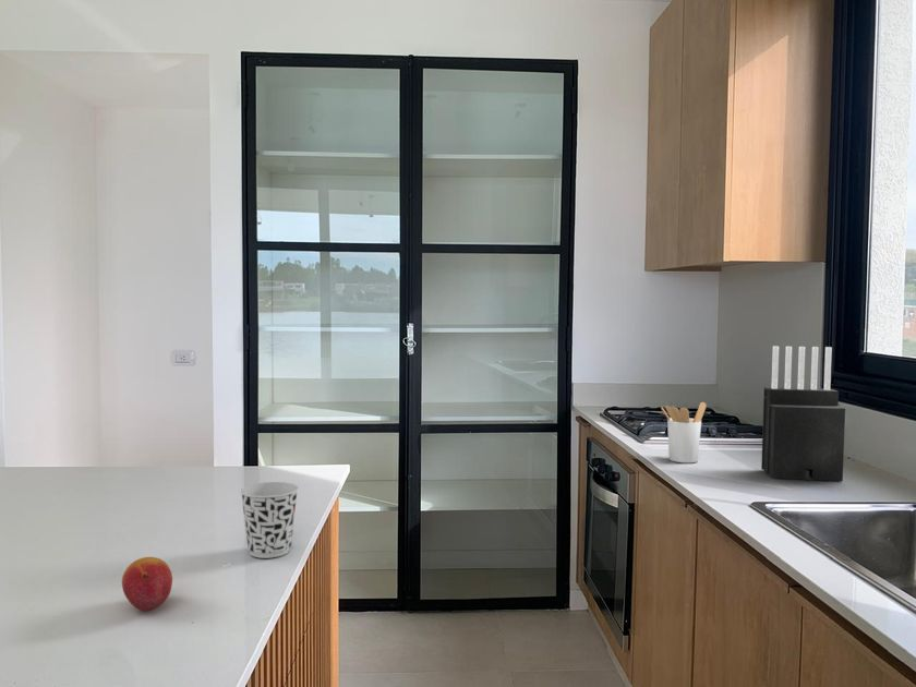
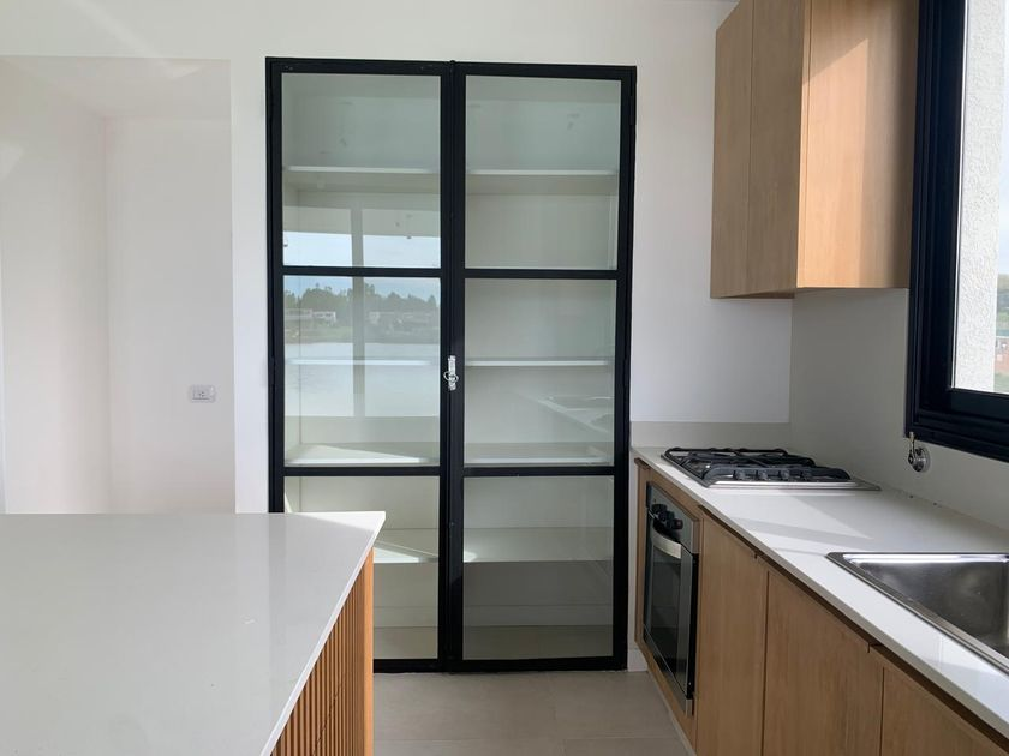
- cup [239,481,300,559]
- knife block [760,345,846,482]
- utensil holder [660,401,707,463]
- fruit [121,556,173,612]
